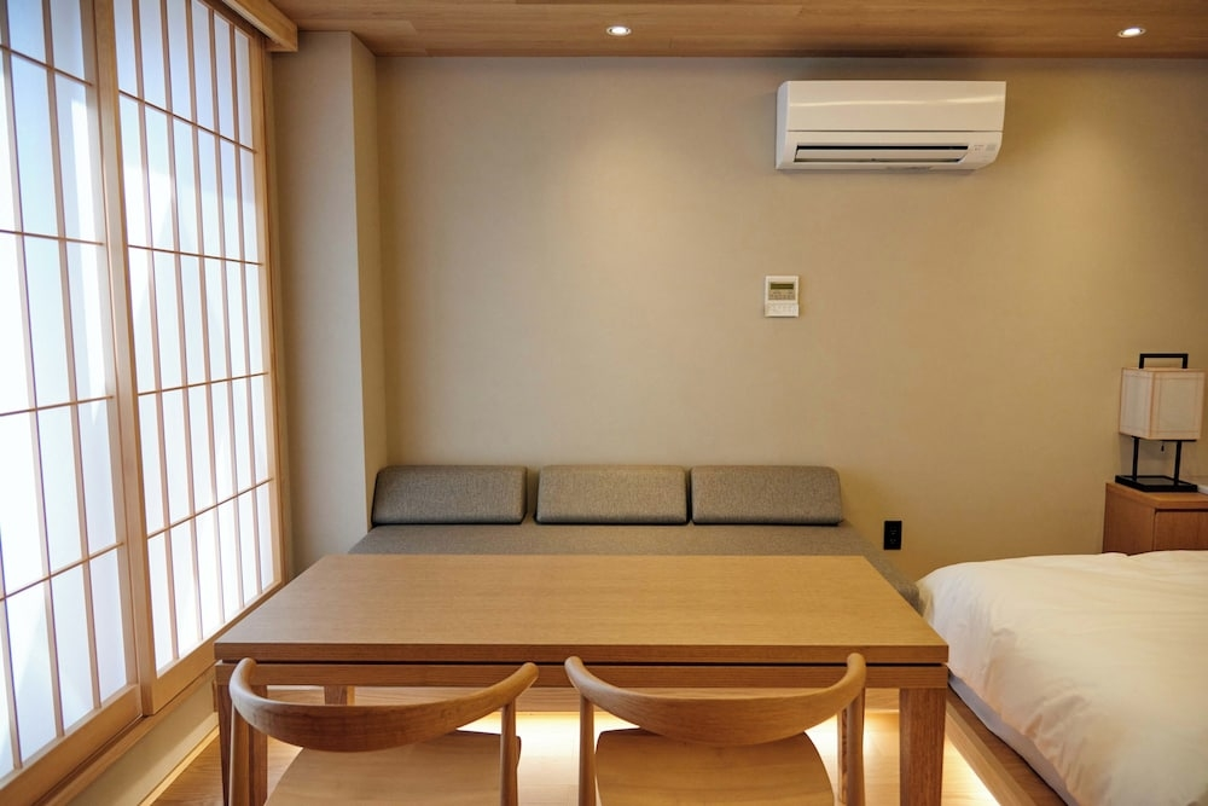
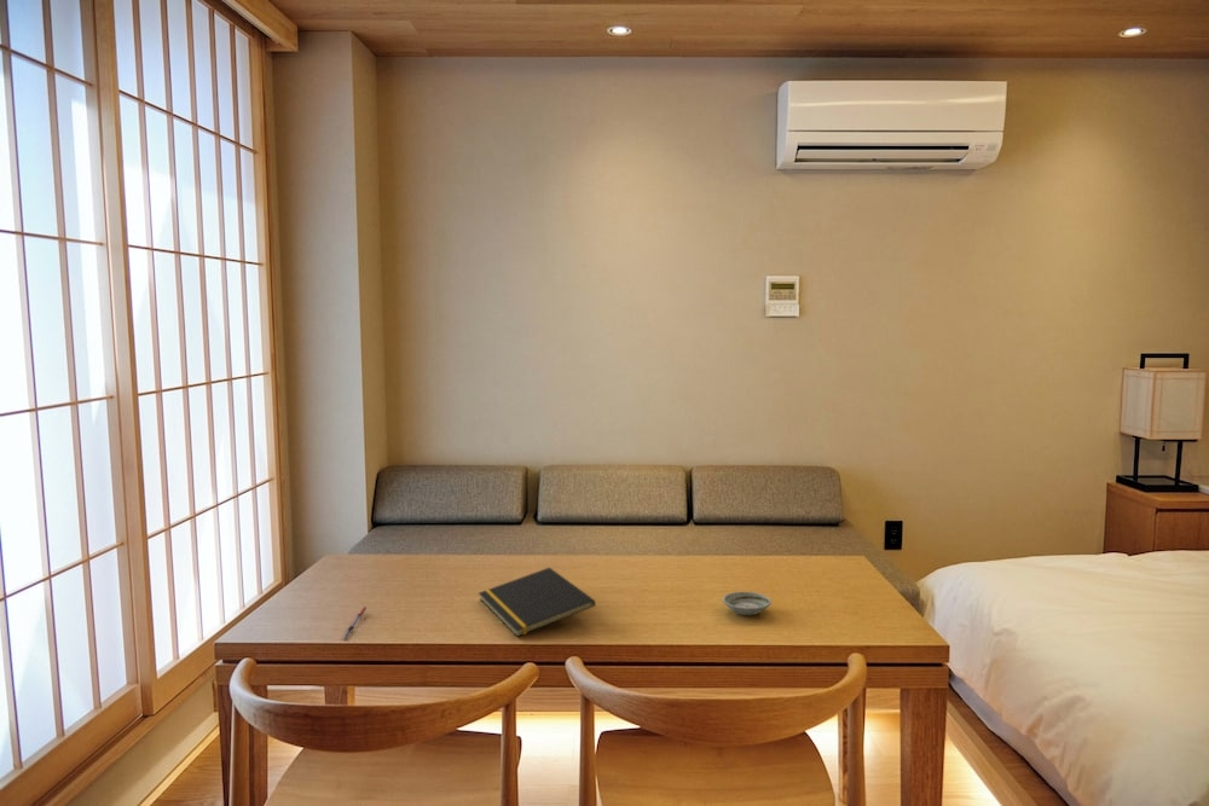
+ notepad [478,567,597,638]
+ saucer [722,591,773,616]
+ pen [341,605,368,639]
